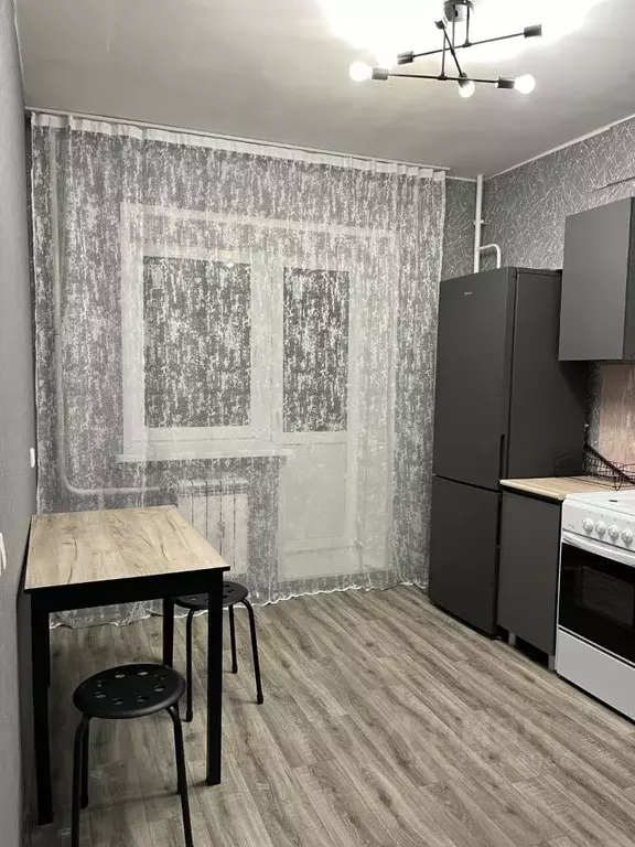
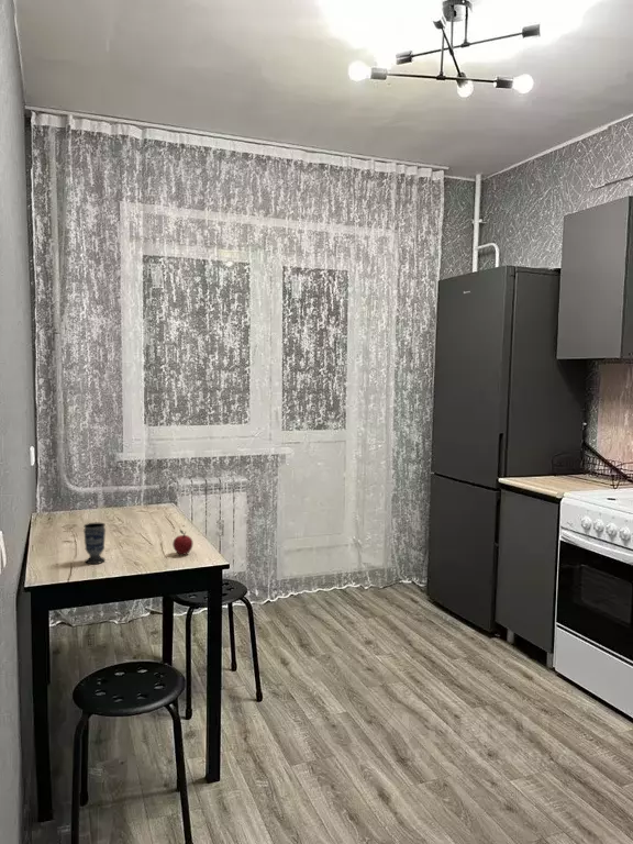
+ apple [171,529,193,556]
+ cup [82,522,107,565]
